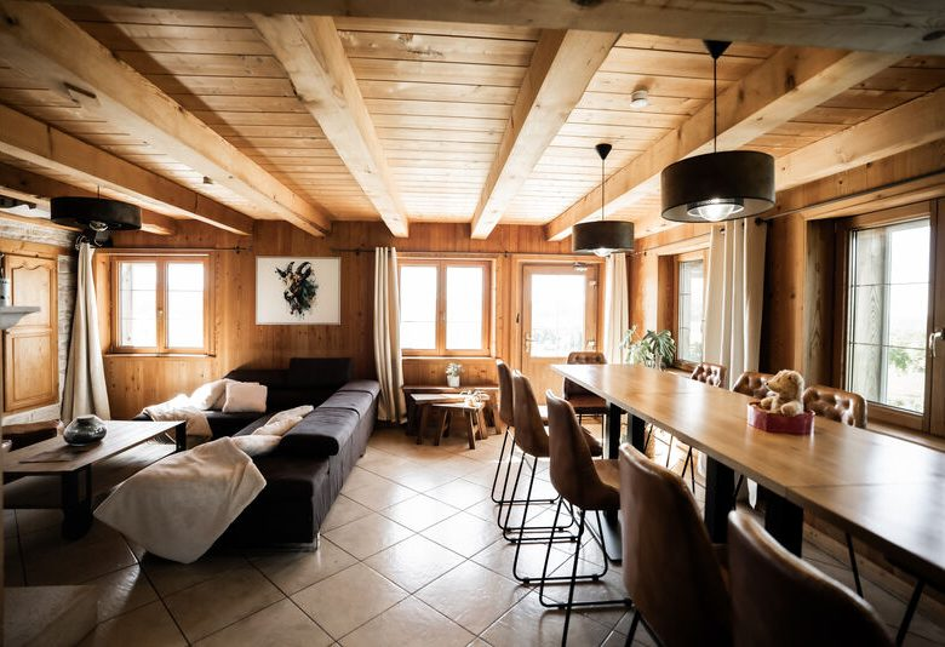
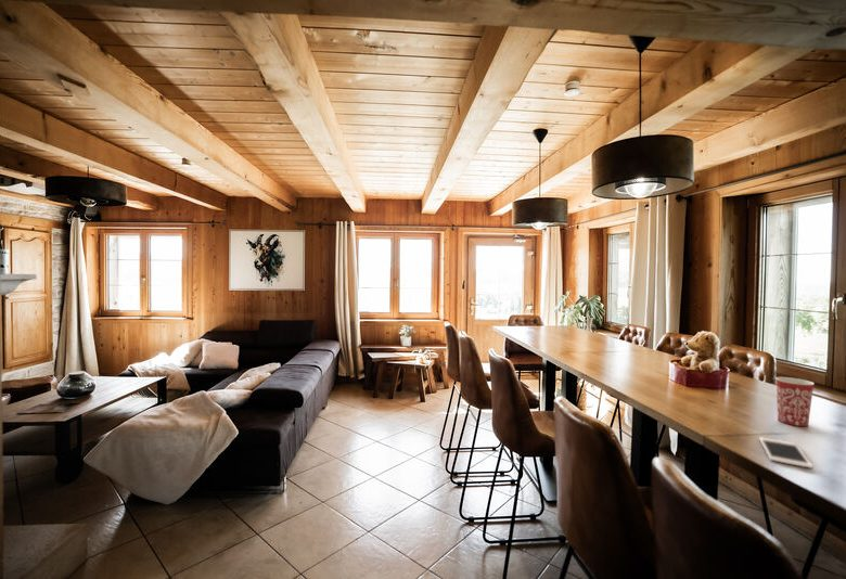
+ cell phone [758,436,813,469]
+ mug [774,376,816,427]
